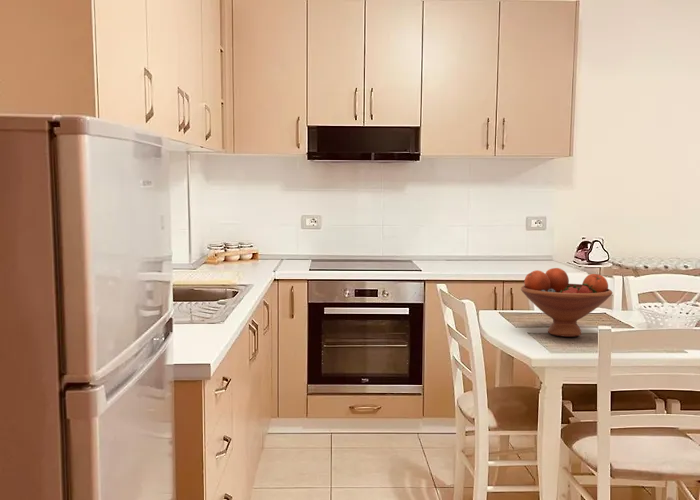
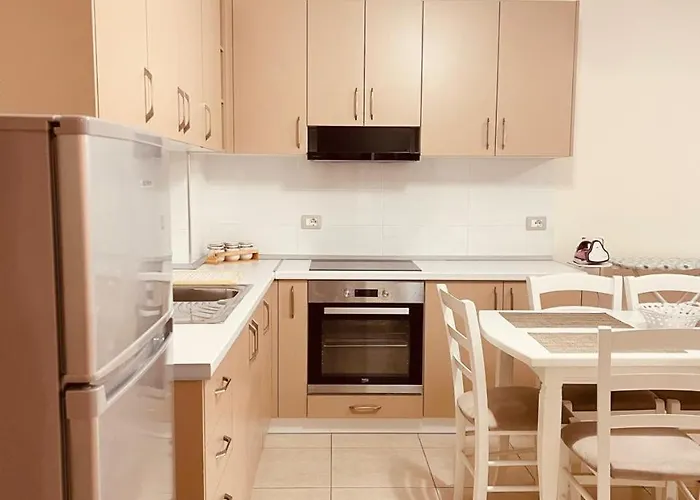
- fruit bowl [520,267,613,338]
